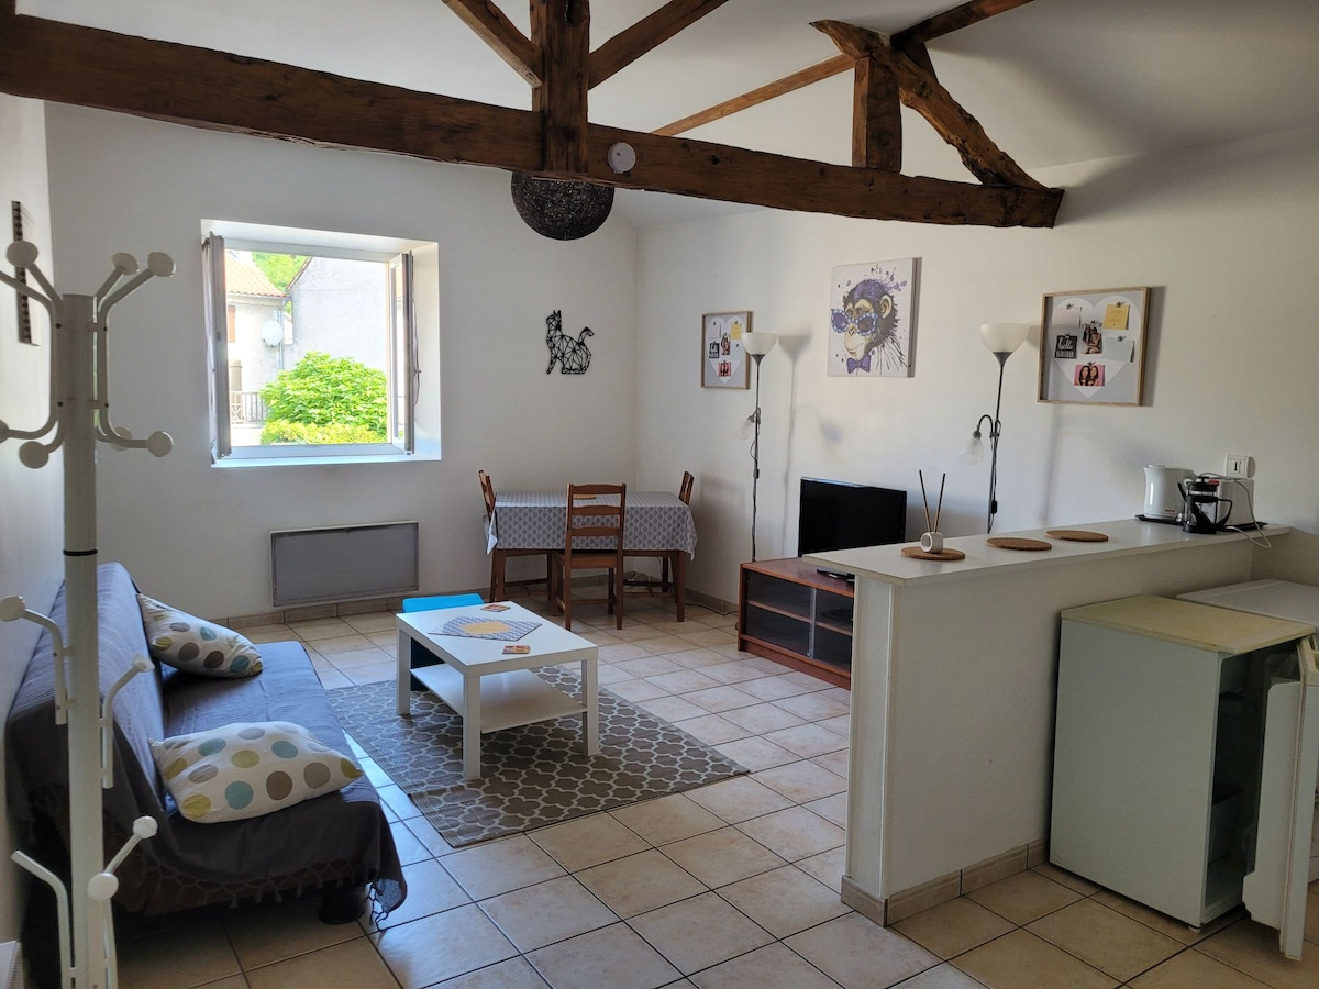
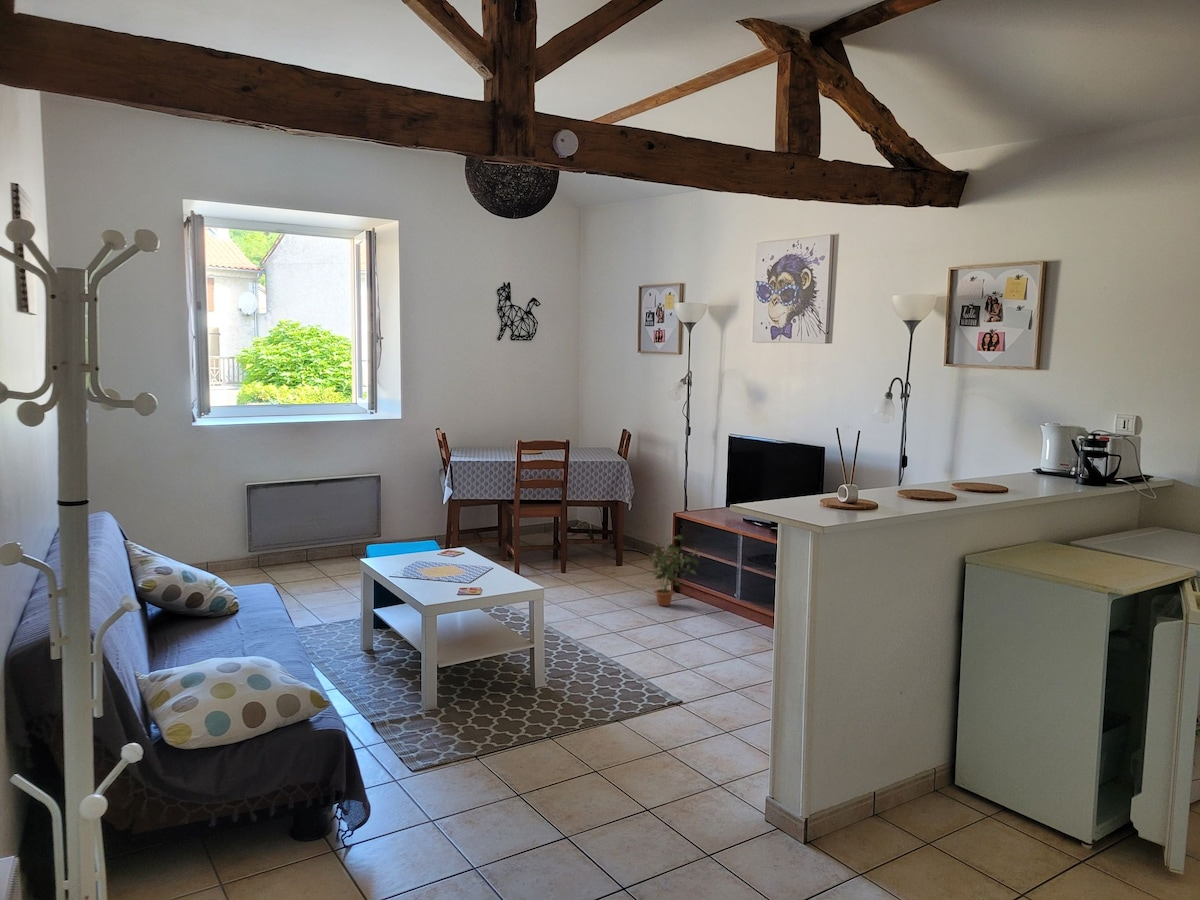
+ potted plant [647,534,701,607]
